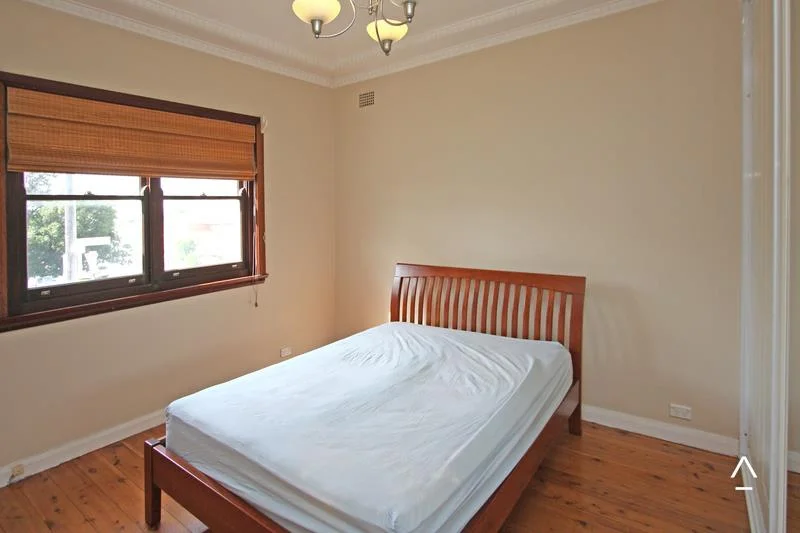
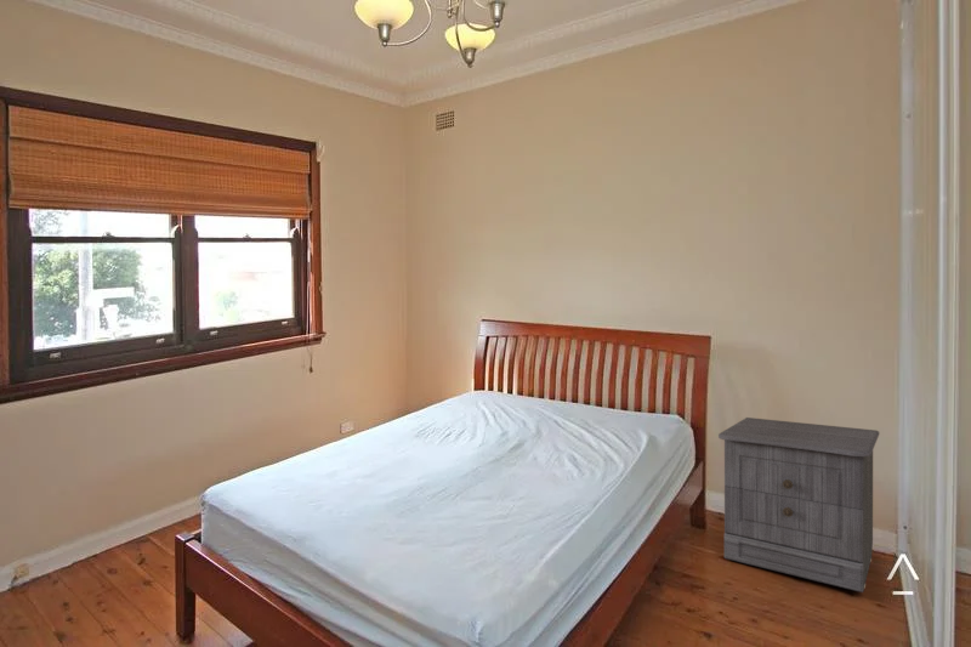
+ nightstand [717,416,880,594]
